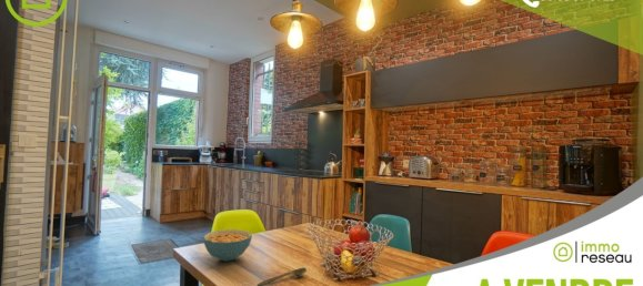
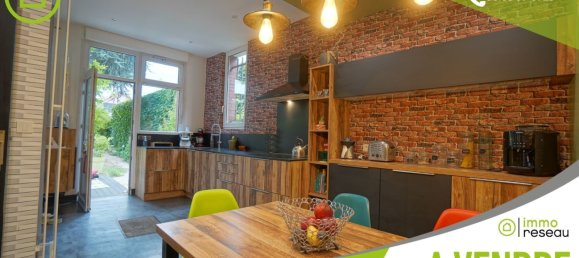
- spoon [255,267,308,286]
- cereal bowl [202,228,253,262]
